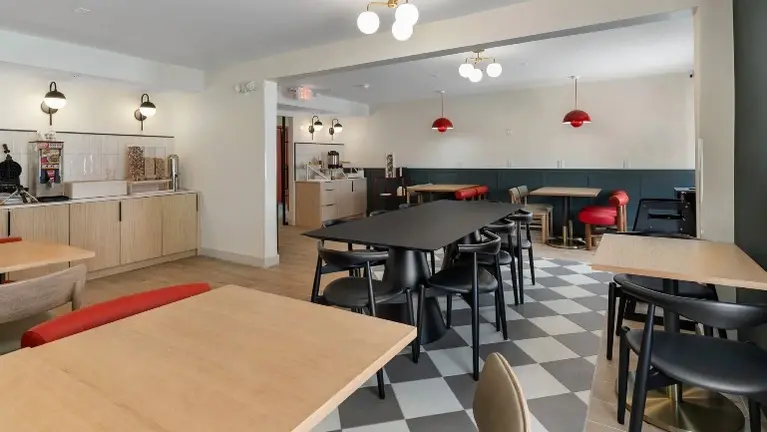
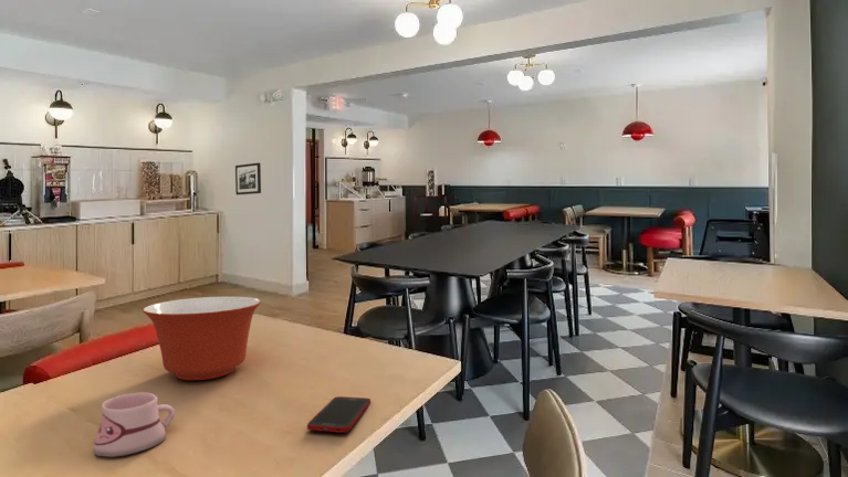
+ mixing bowl [142,296,262,381]
+ cell phone [306,395,371,434]
+ picture frame [234,161,262,195]
+ mug [93,391,176,458]
